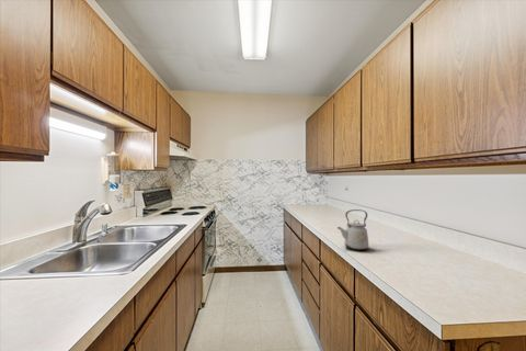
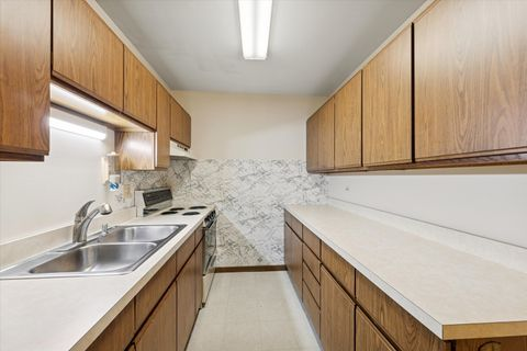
- kettle [336,208,369,251]
